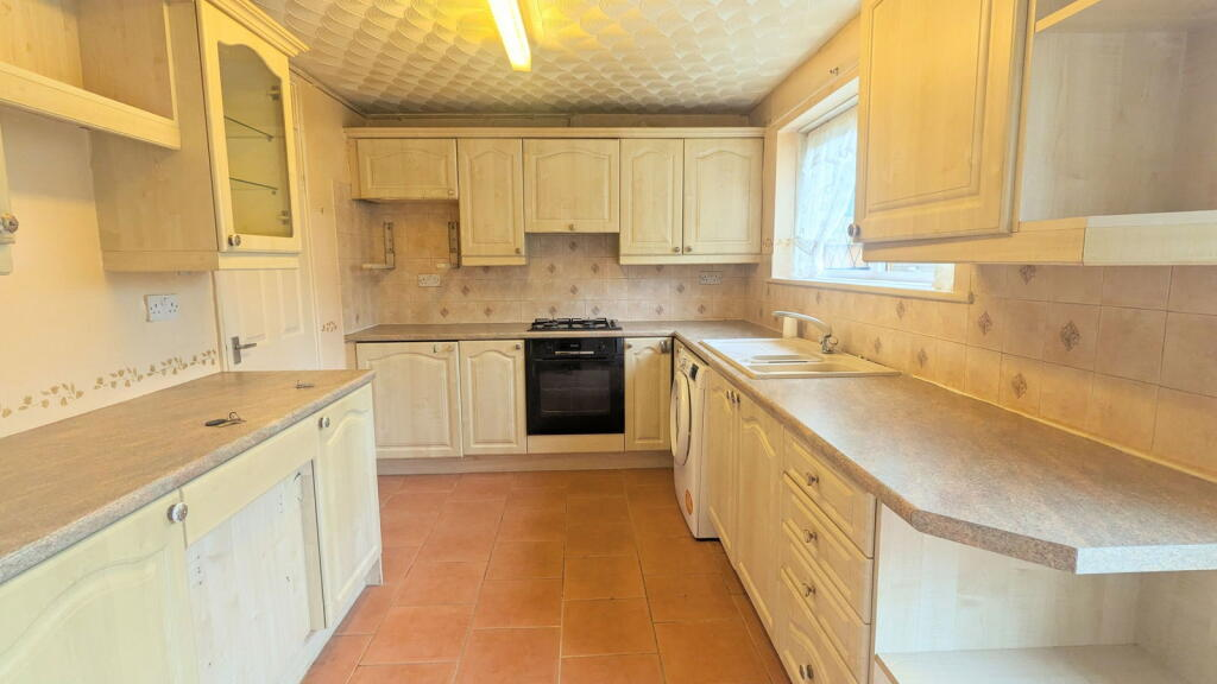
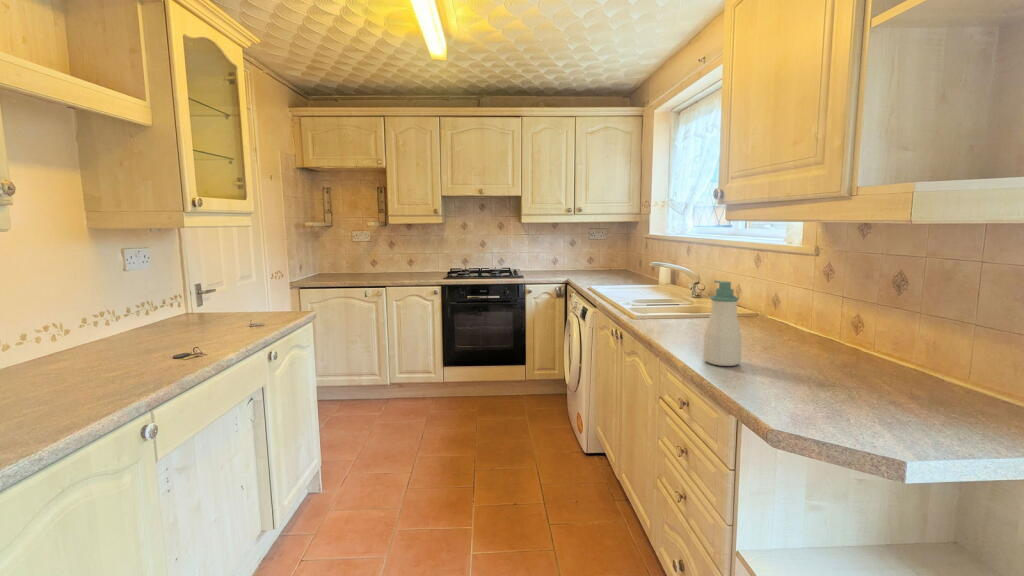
+ soap bottle [702,280,743,367]
